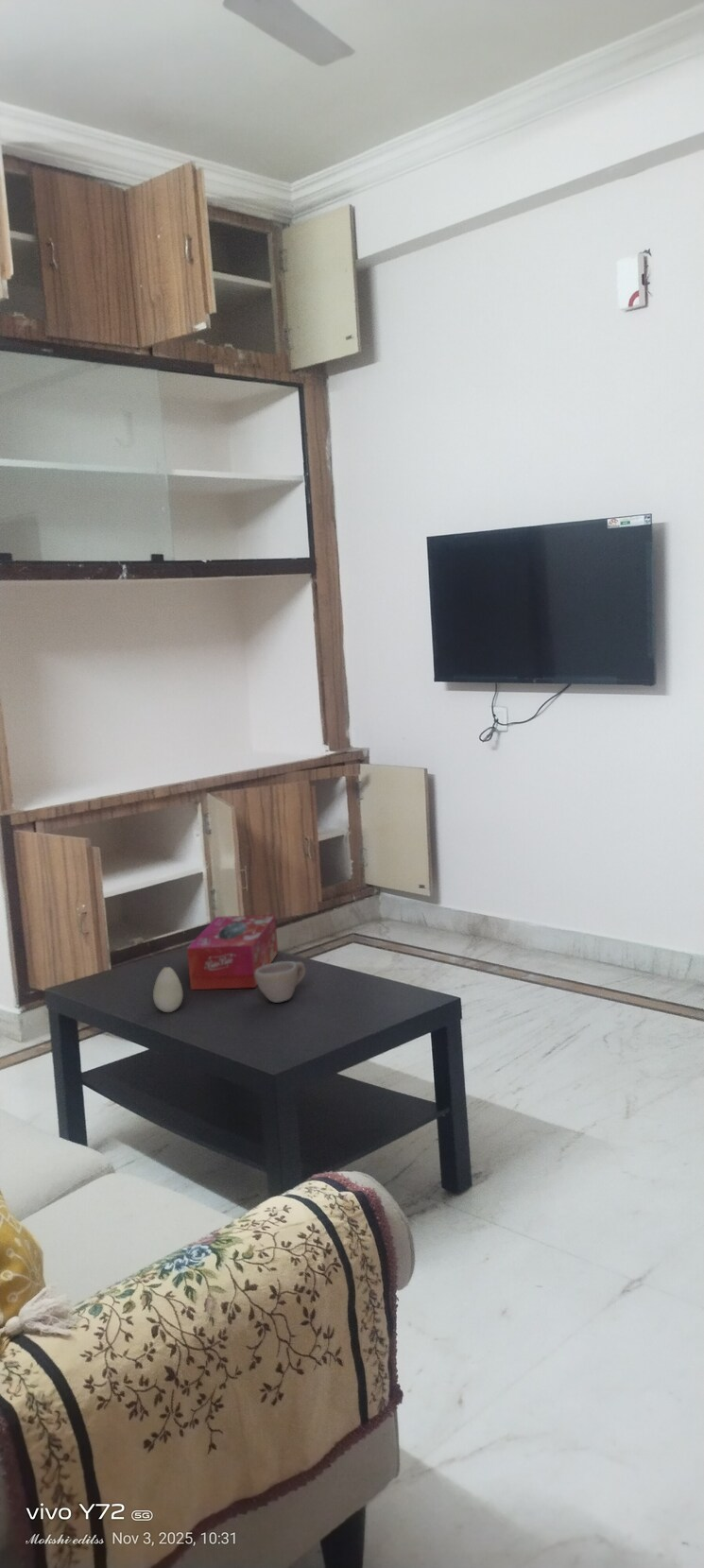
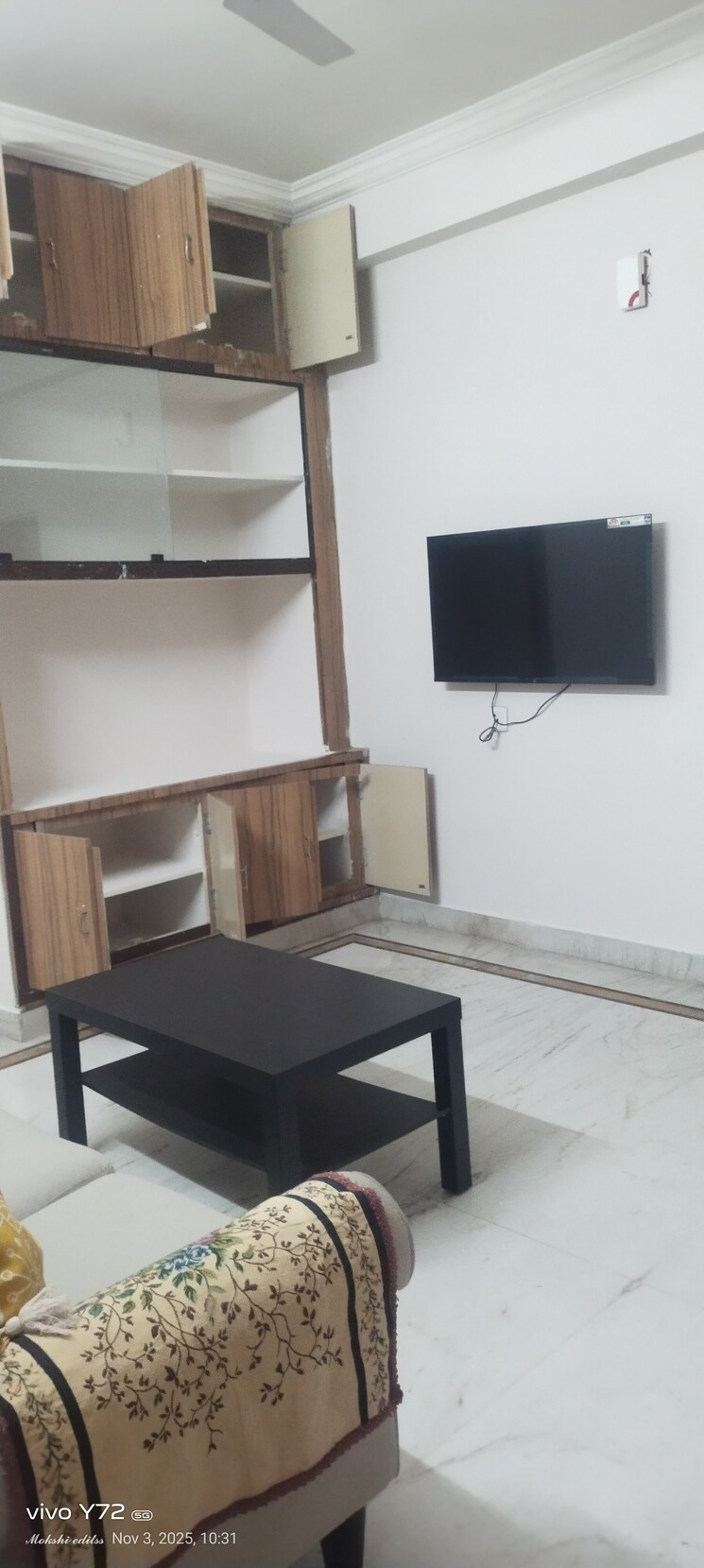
- cup [254,960,306,1004]
- decorative egg [152,966,183,1013]
- tissue box [186,914,279,991]
